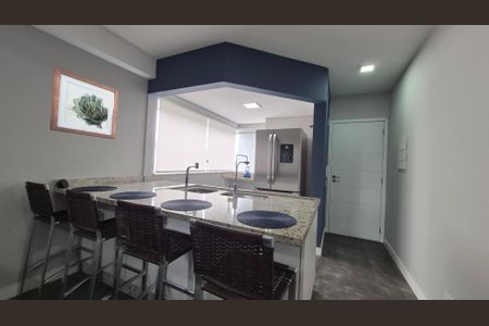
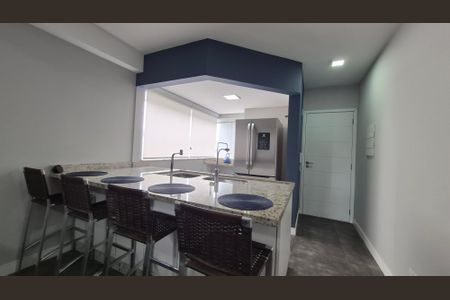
- wall art [49,66,120,140]
